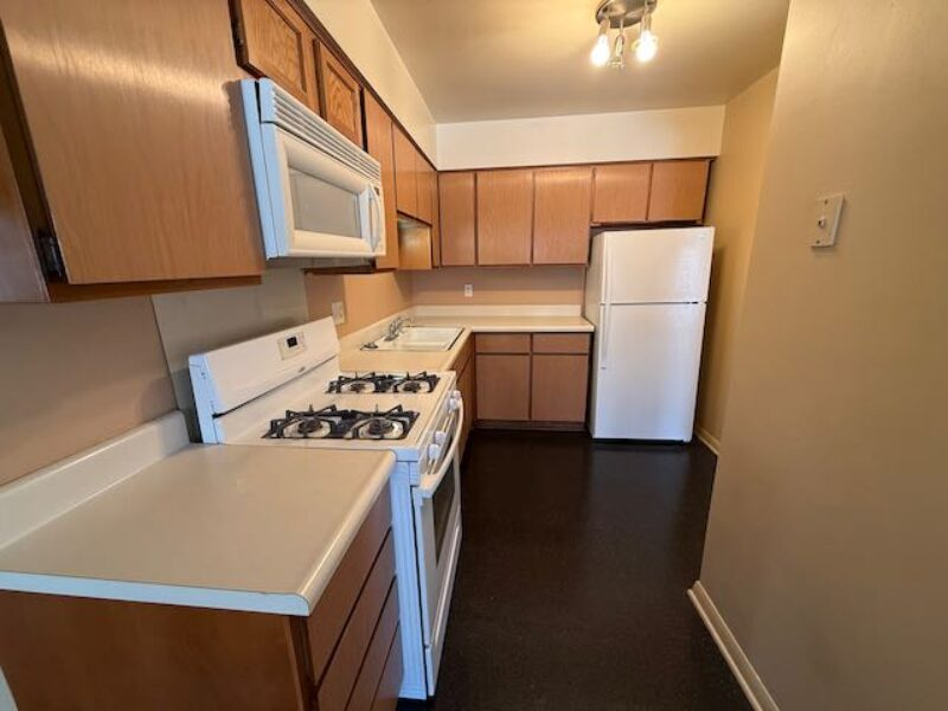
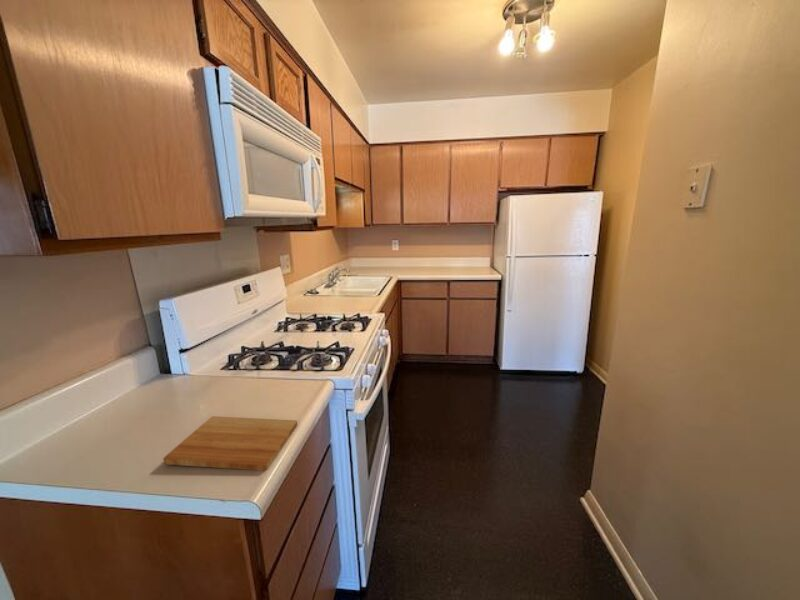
+ cutting board [162,415,298,472]
